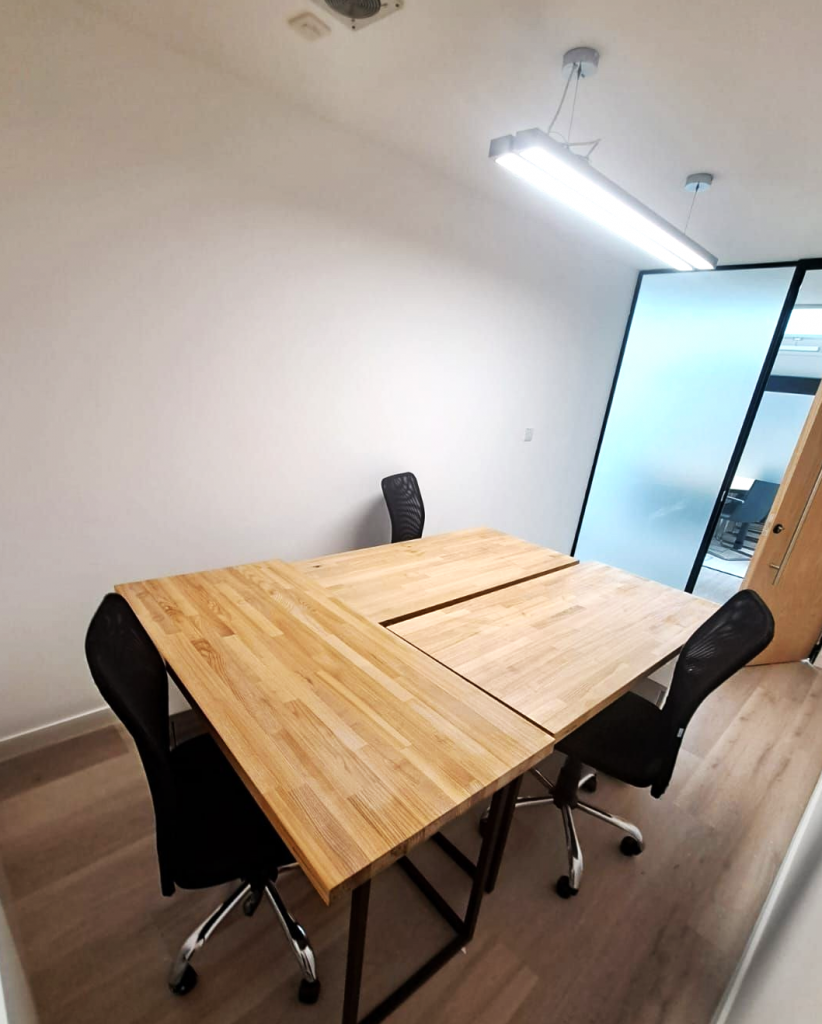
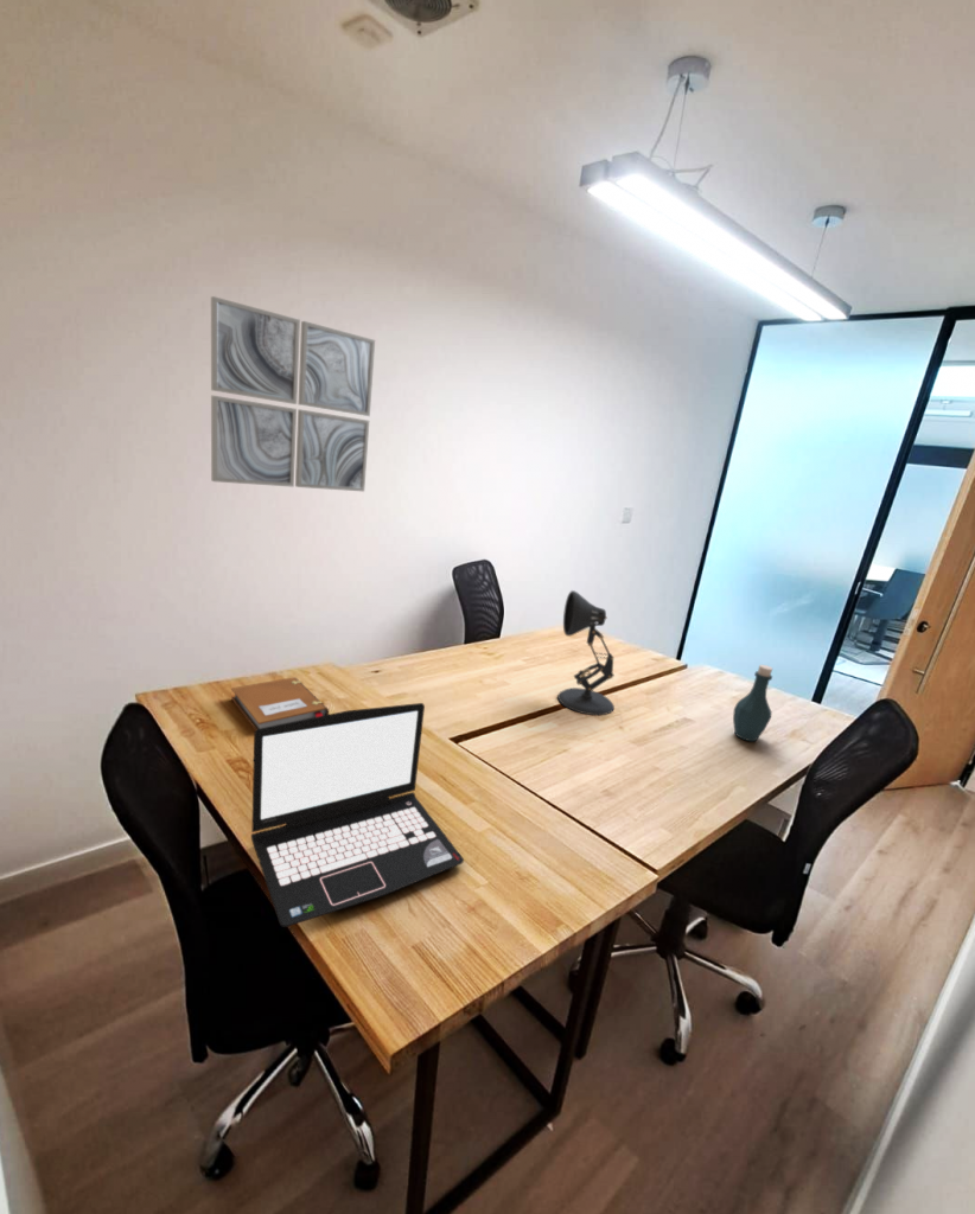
+ desk lamp [556,589,616,716]
+ laptop [250,702,465,928]
+ bottle [732,664,773,742]
+ notebook [230,676,330,731]
+ wall art [210,295,376,493]
